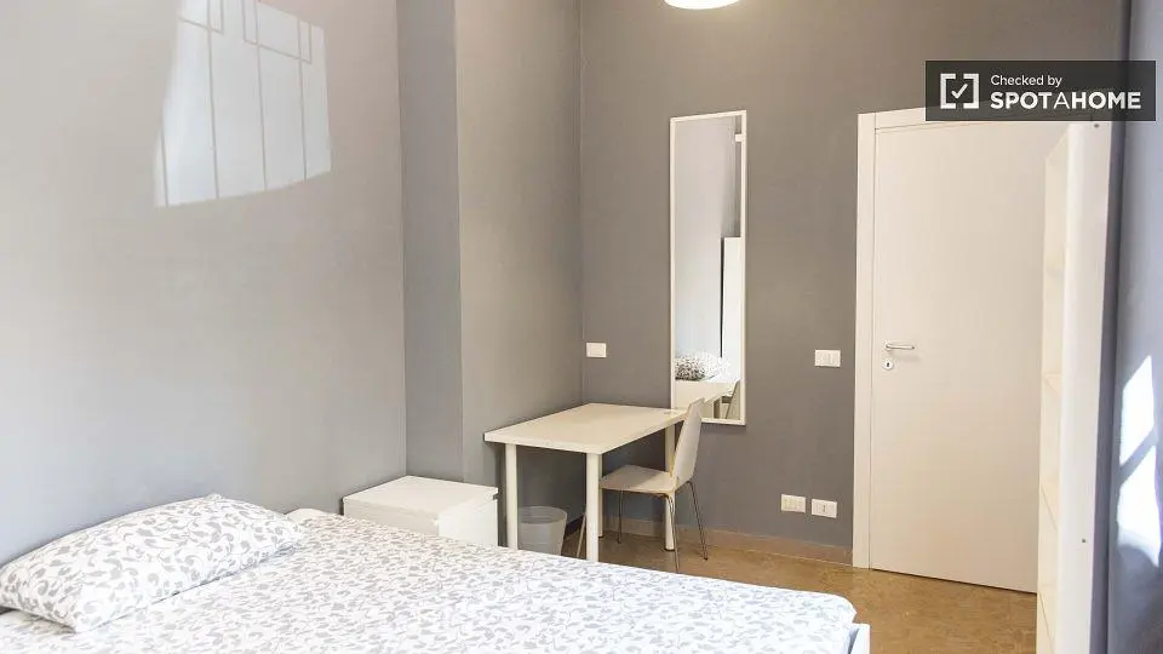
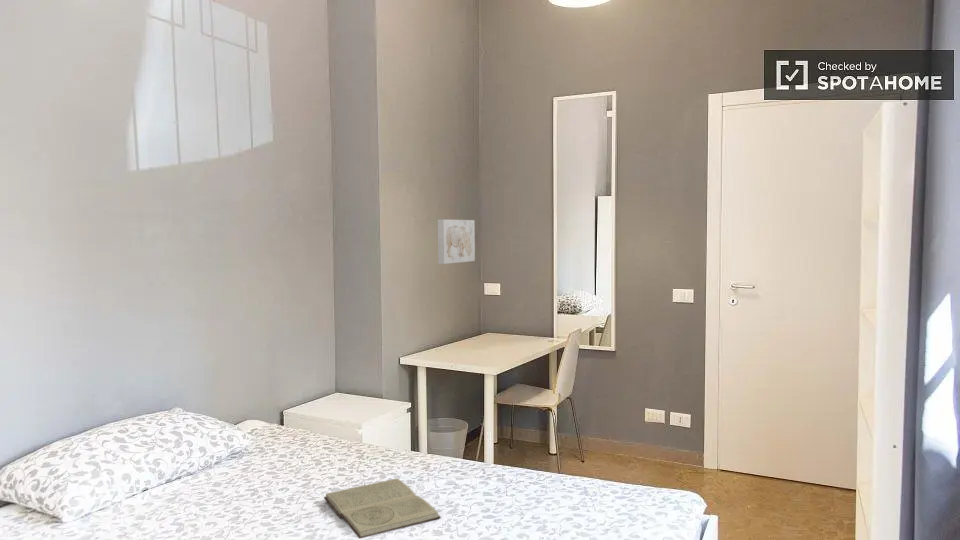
+ book [323,478,442,540]
+ wall art [437,219,476,265]
